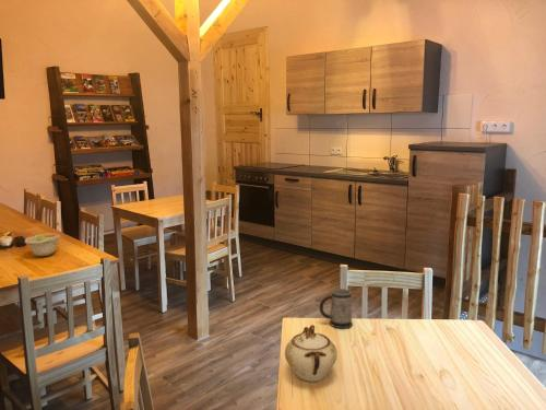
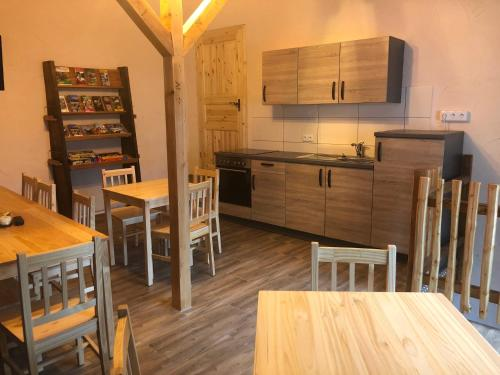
- bowl [24,233,61,258]
- mug [318,288,354,329]
- sugar bowl [284,324,339,383]
